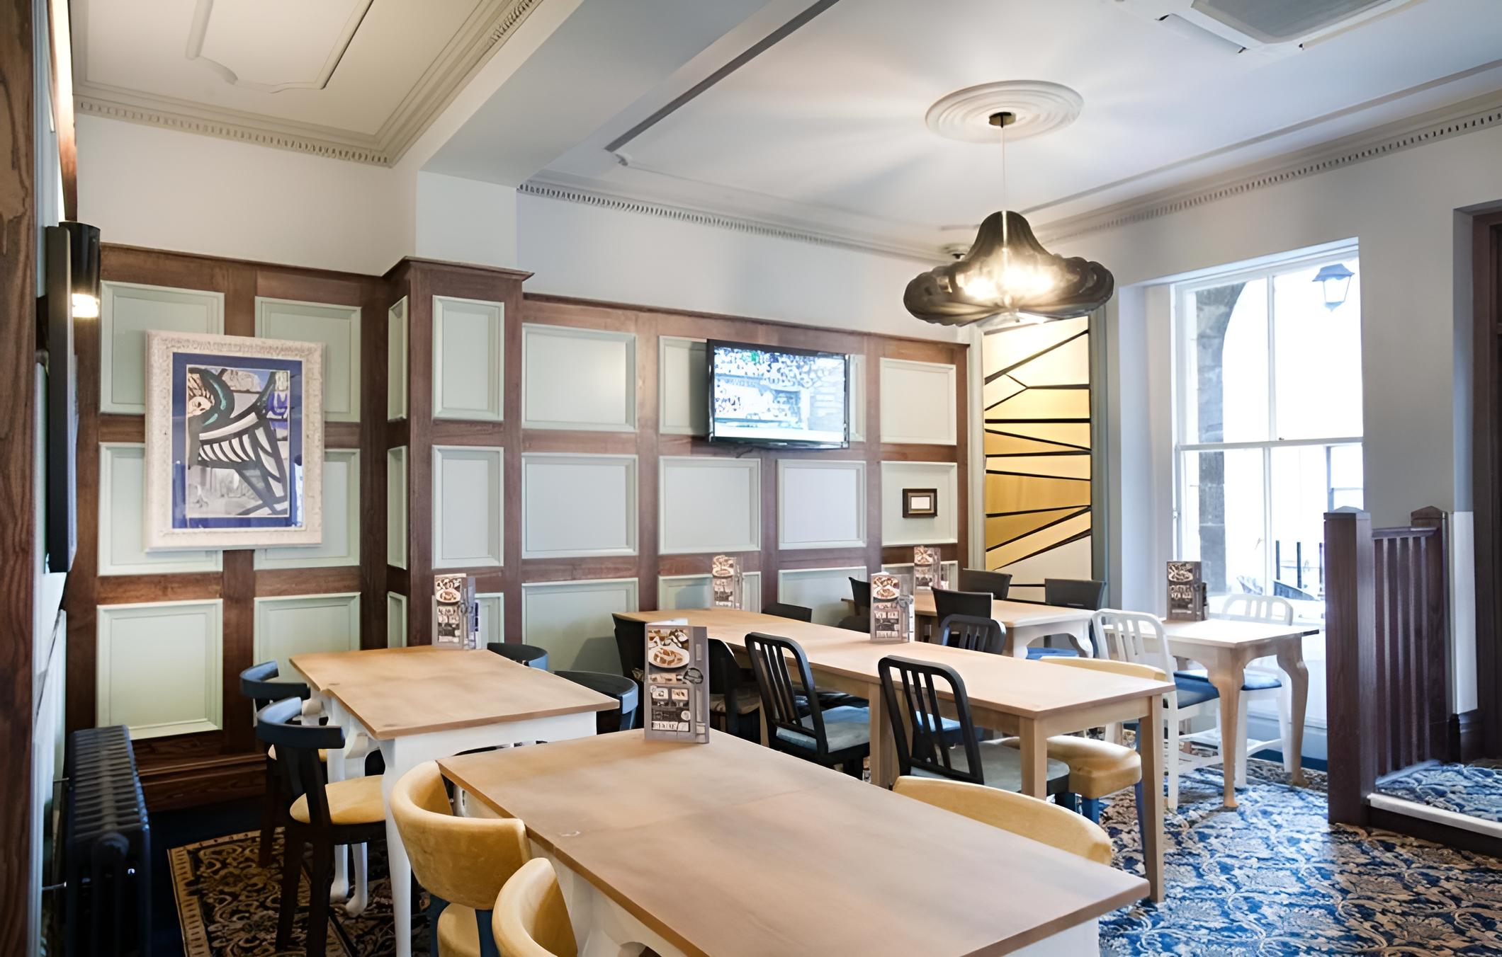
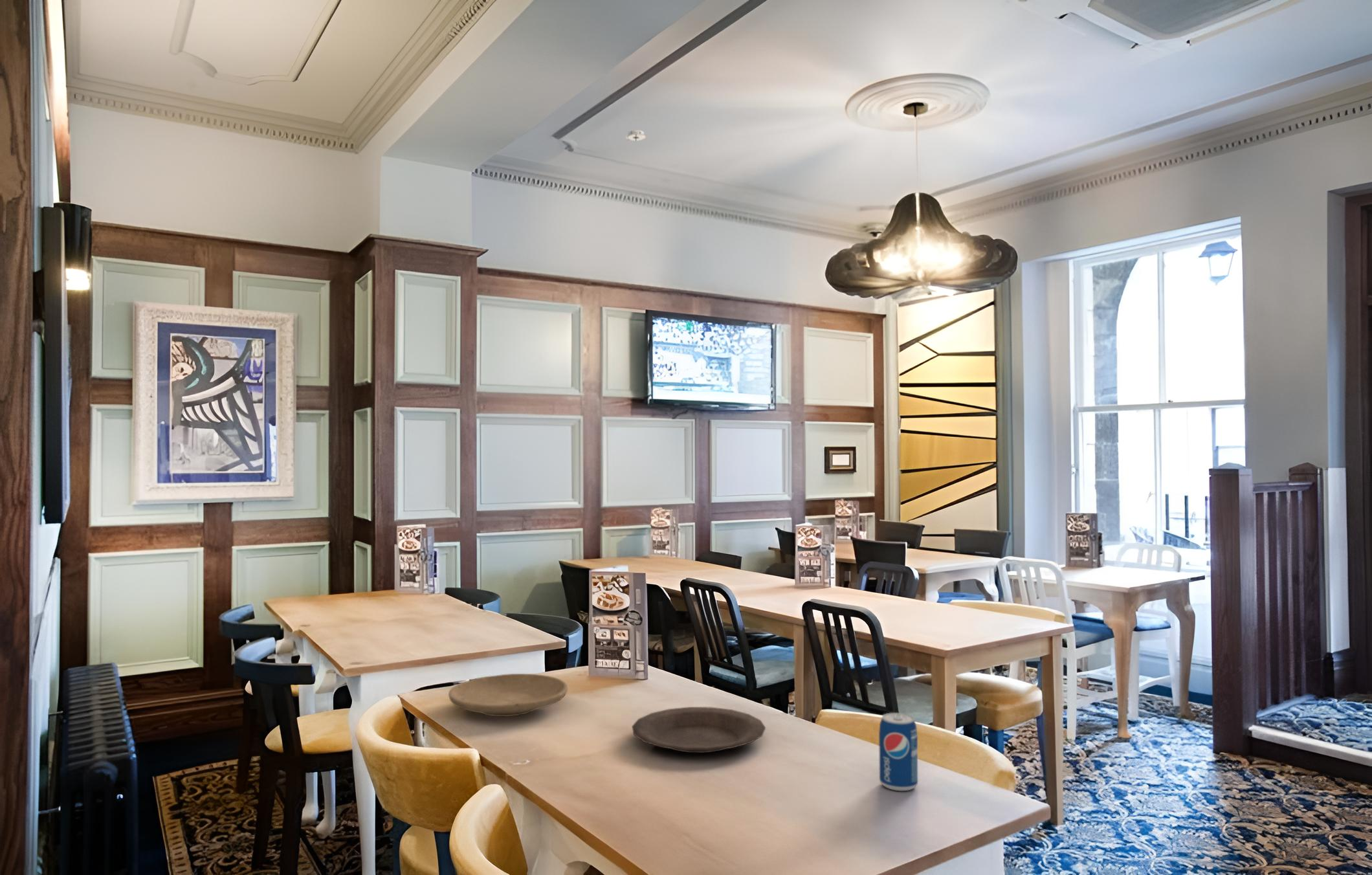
+ plate [448,673,569,717]
+ smoke detector [625,129,647,142]
+ beverage can [878,712,918,792]
+ plate [632,706,766,753]
